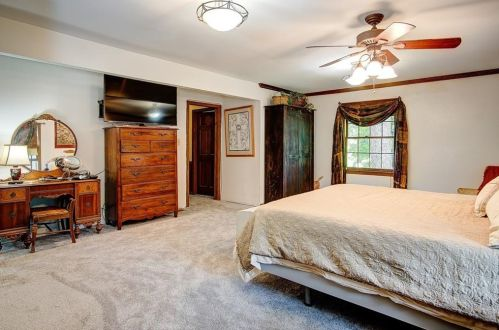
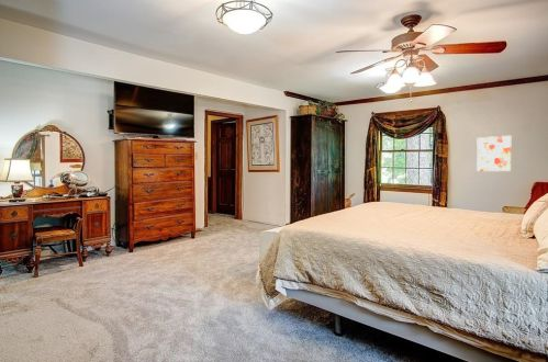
+ wall art [476,135,512,172]
